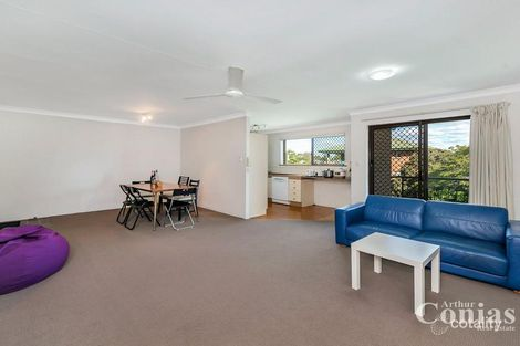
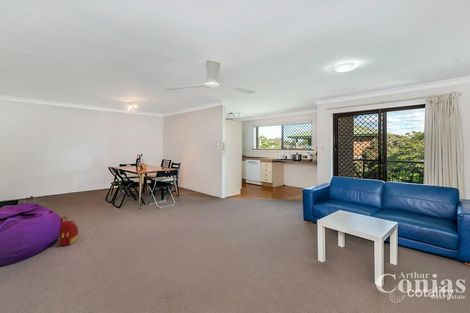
+ backpack [57,216,79,247]
